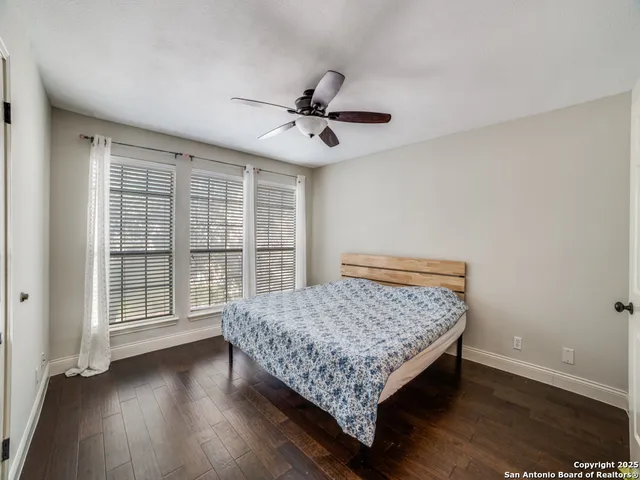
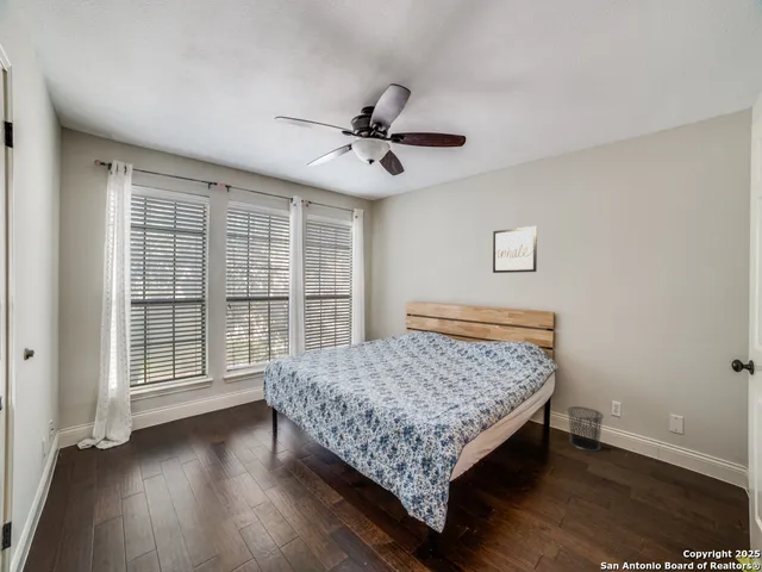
+ waste bin [567,405,605,453]
+ wall art [492,225,538,274]
